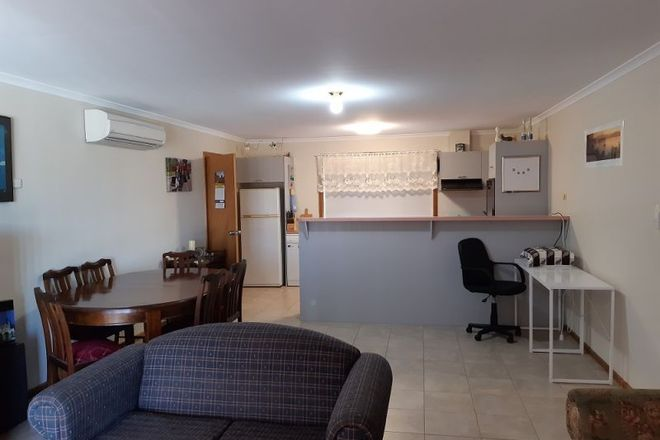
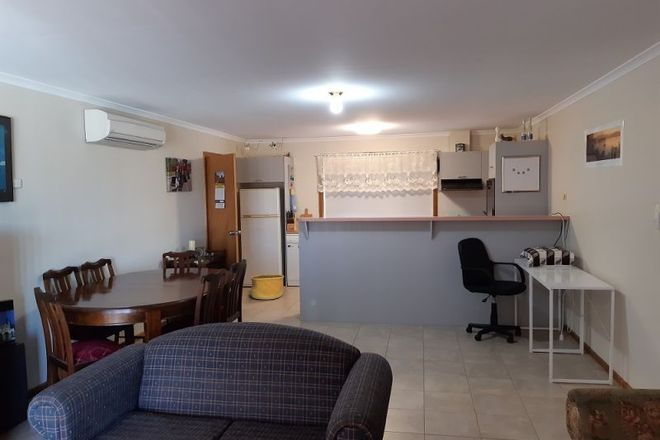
+ basket [250,274,285,300]
